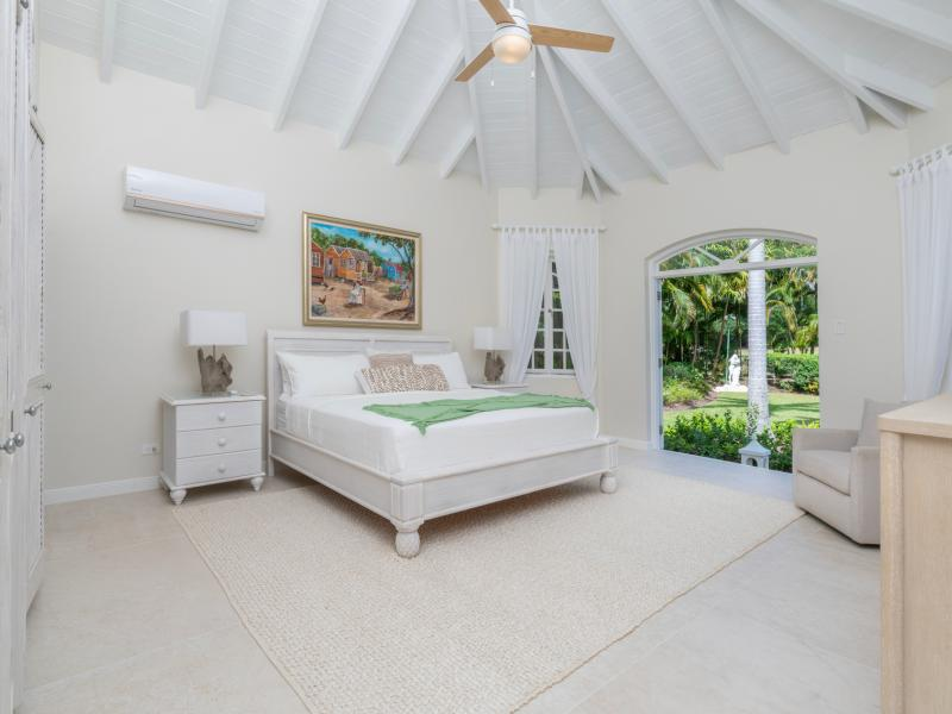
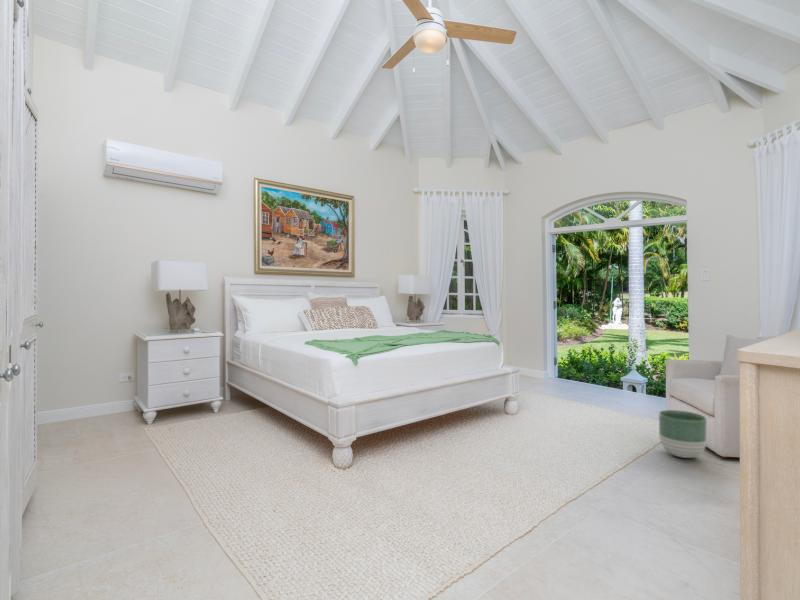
+ planter [658,409,708,459]
